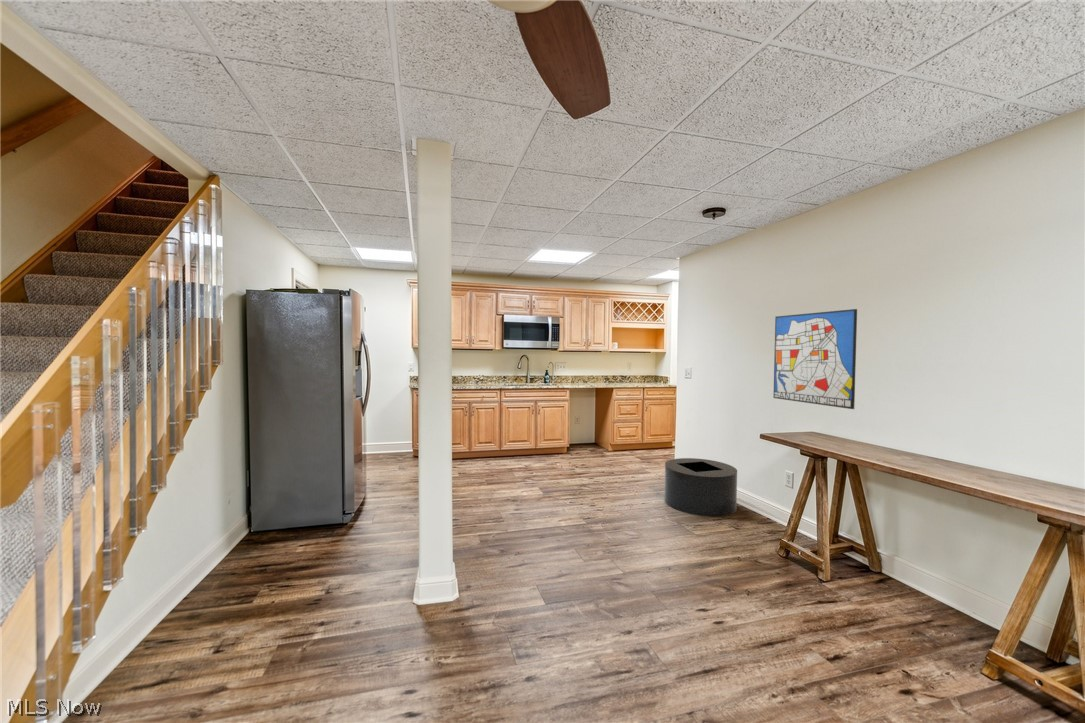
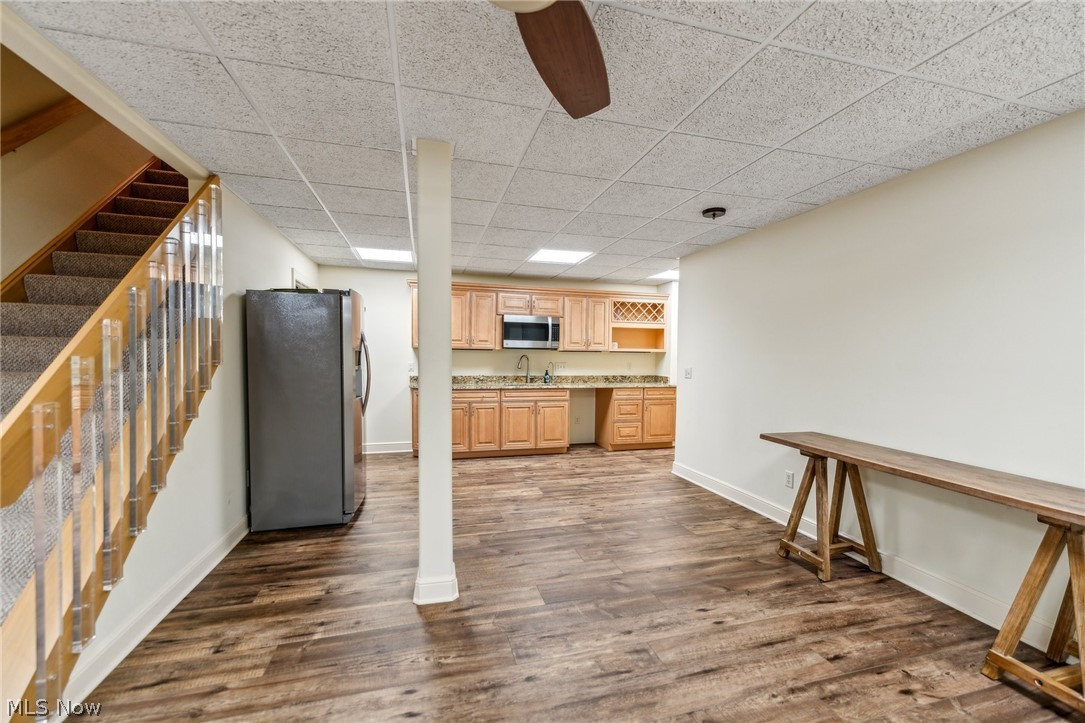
- wall art [773,308,858,410]
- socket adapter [664,457,738,517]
